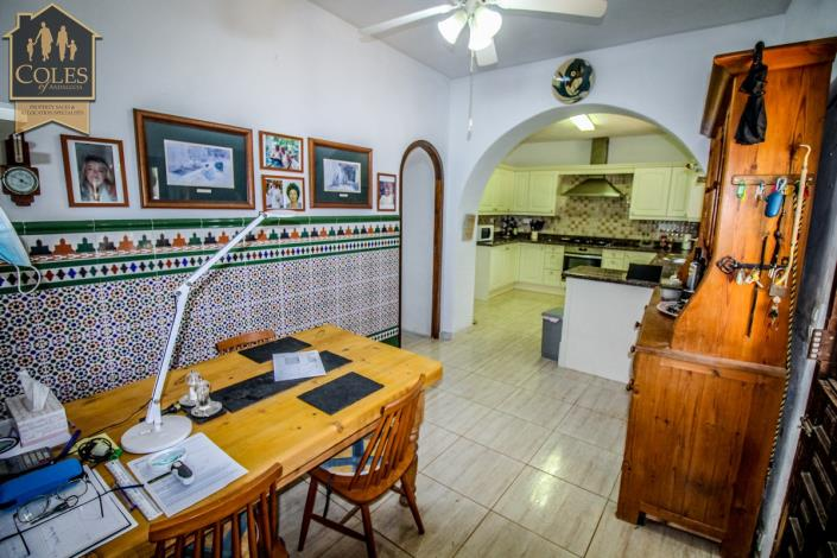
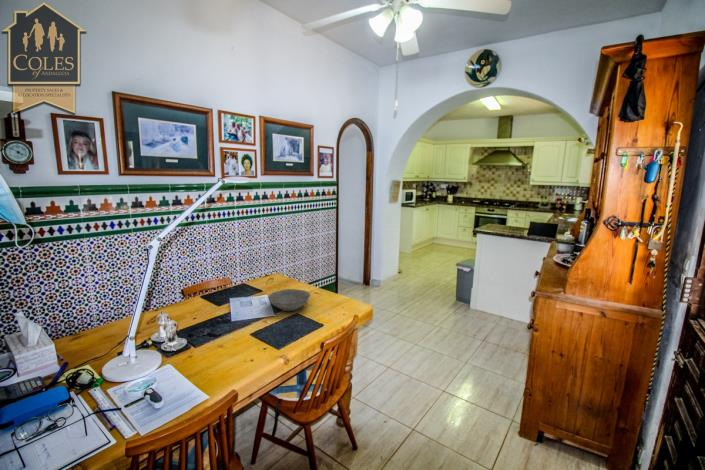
+ bowl [267,288,311,312]
